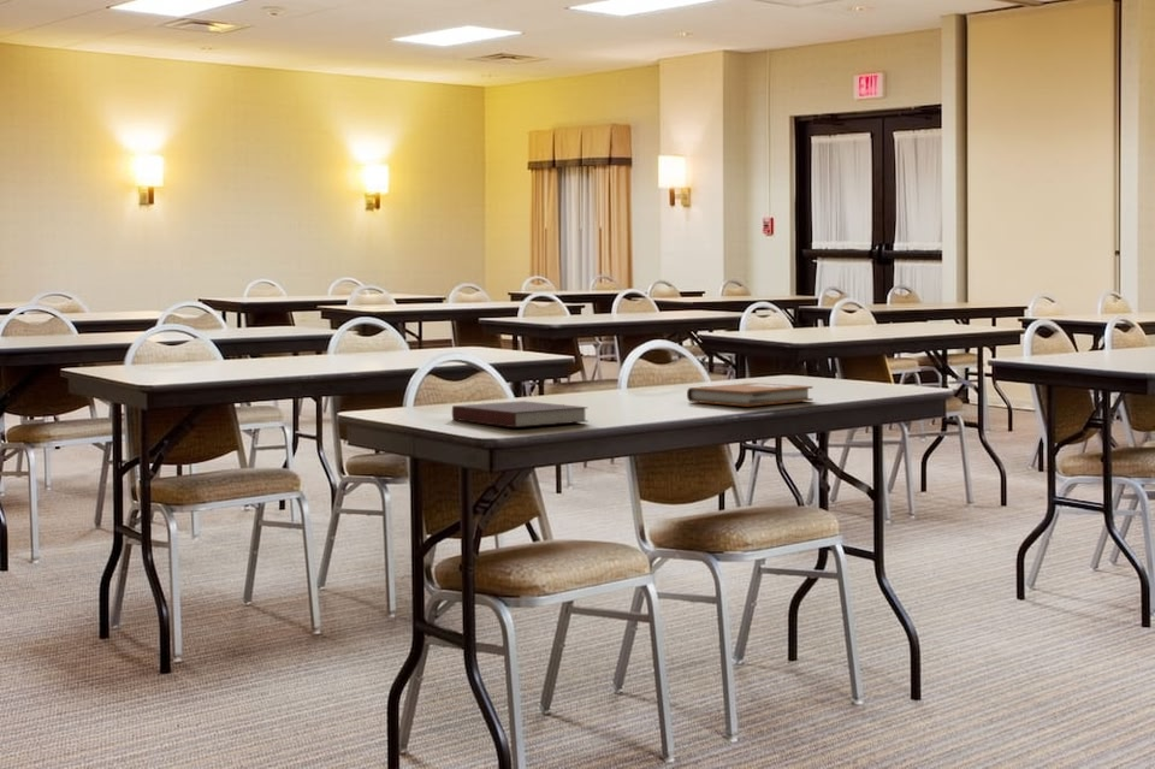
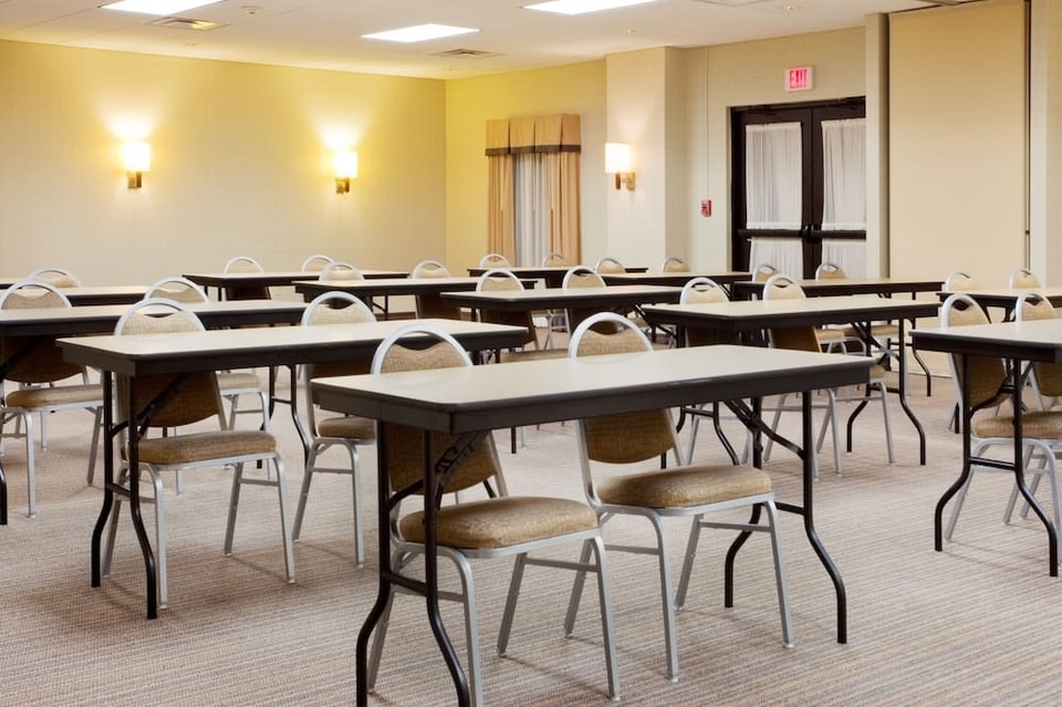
- notebook [451,400,590,428]
- notebook [686,381,813,408]
